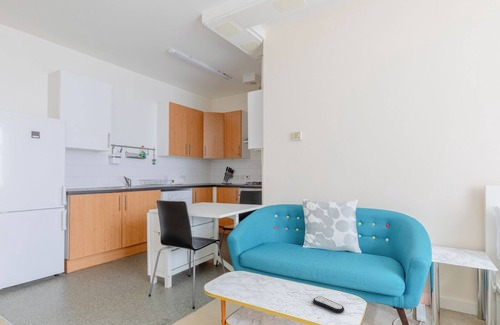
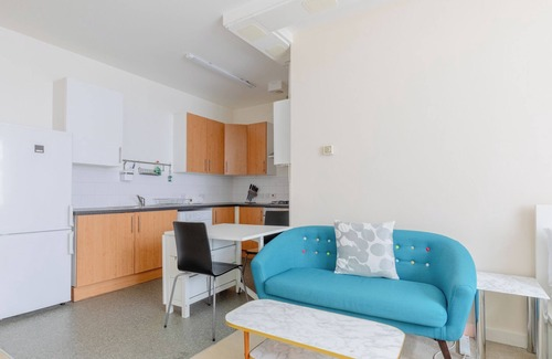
- remote control [312,295,345,314]
